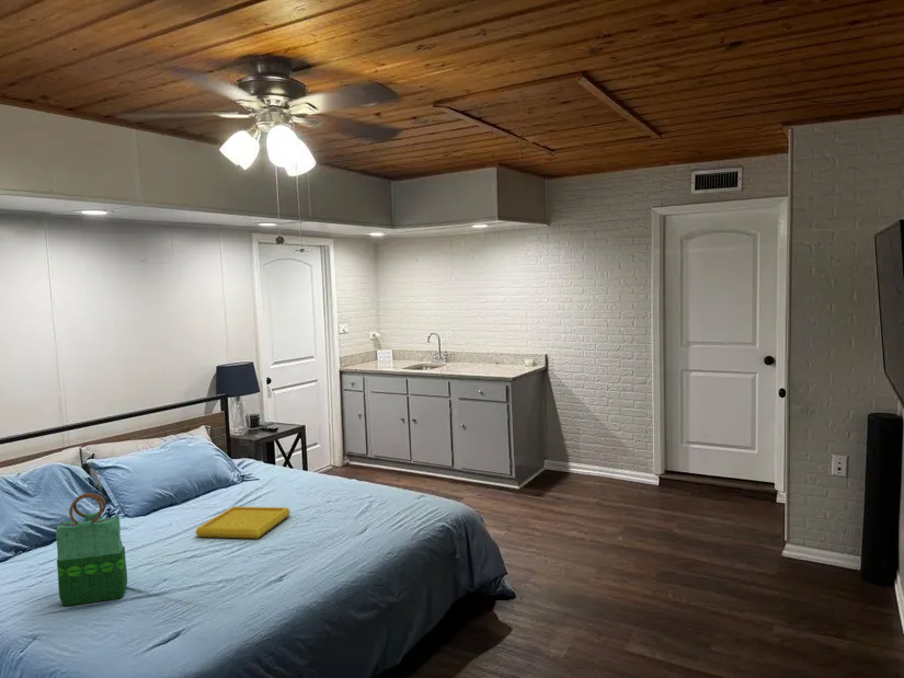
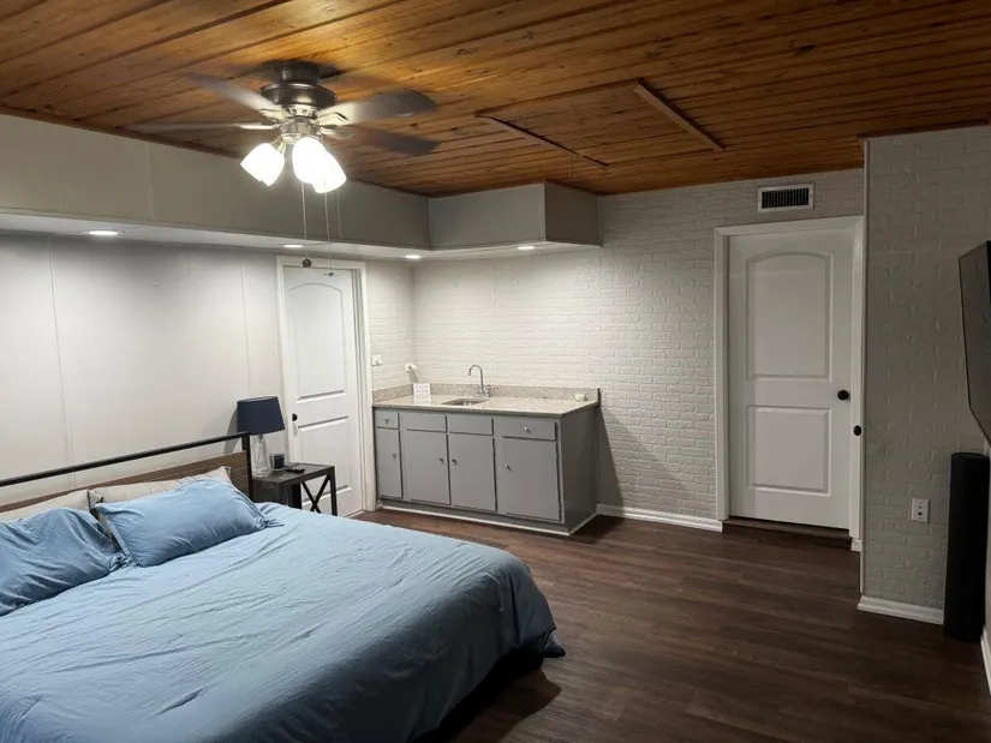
- serving tray [194,505,291,539]
- tote bag [55,492,128,607]
